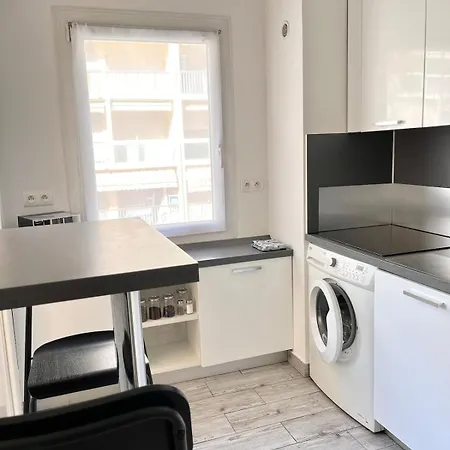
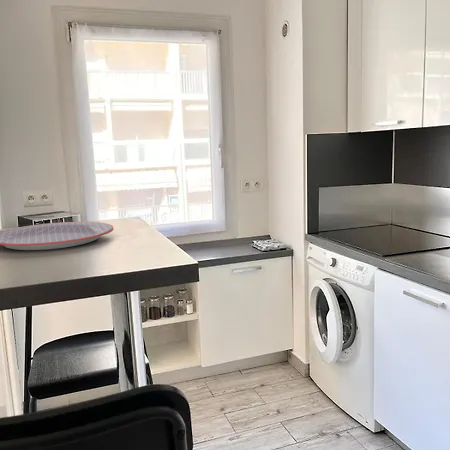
+ plate [0,221,115,251]
